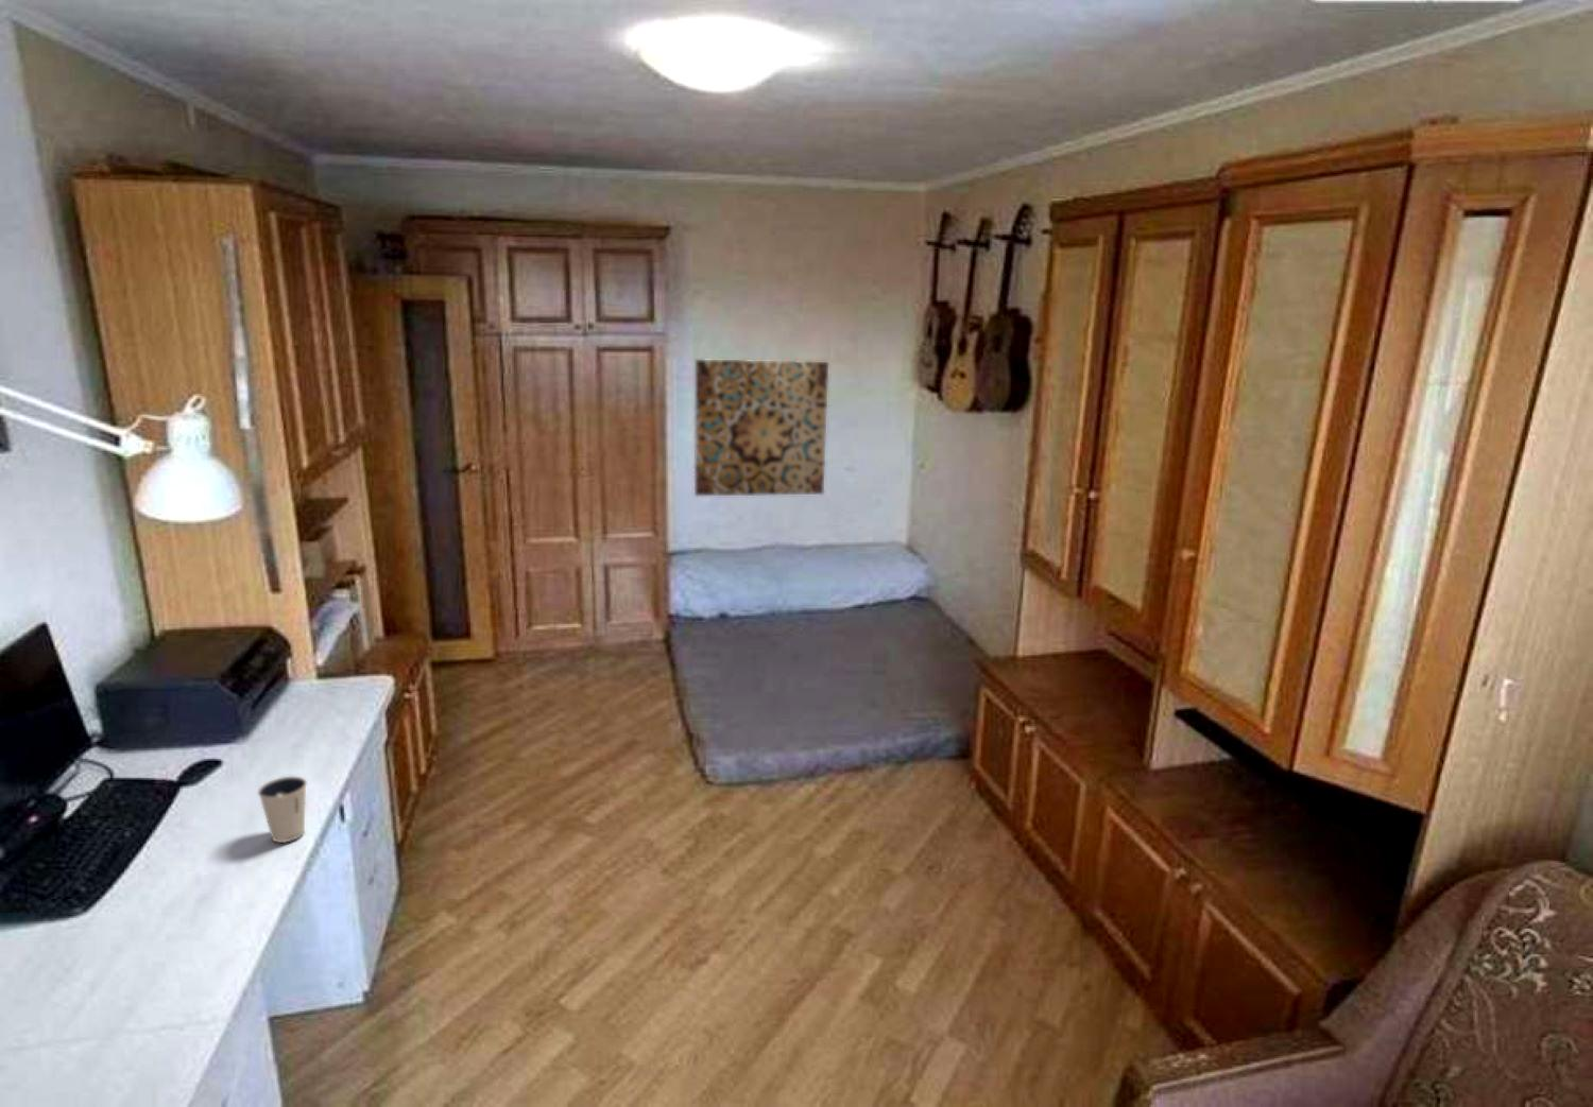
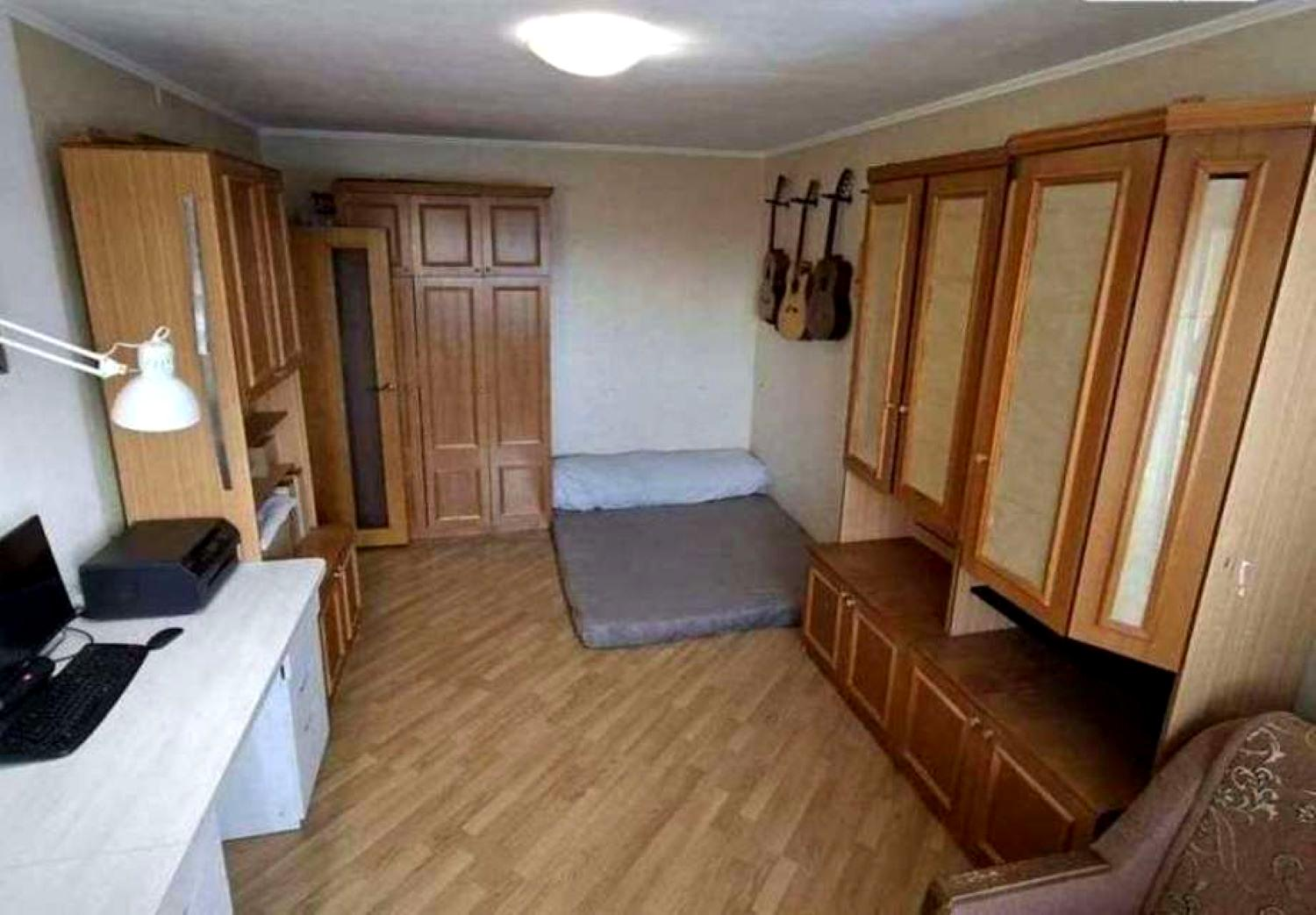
- dixie cup [257,776,307,843]
- wall art [694,359,829,497]
